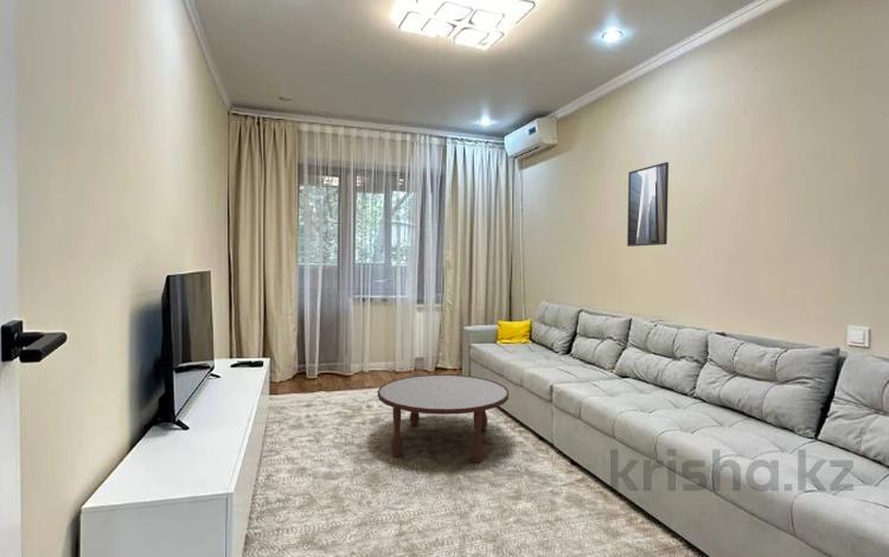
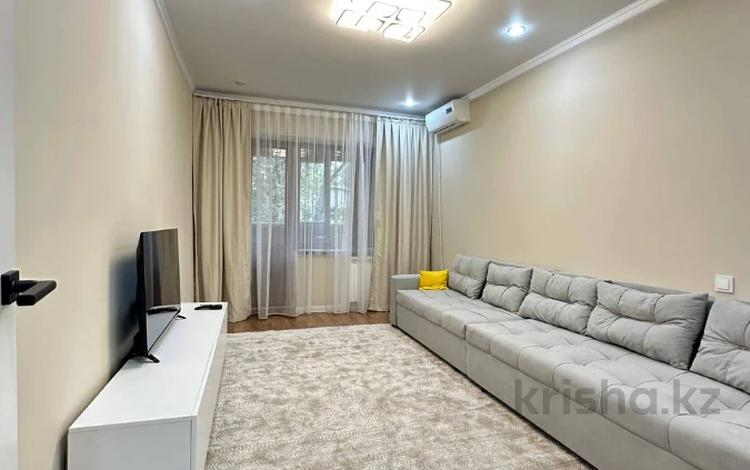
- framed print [626,161,670,248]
- coffee table [377,373,510,463]
